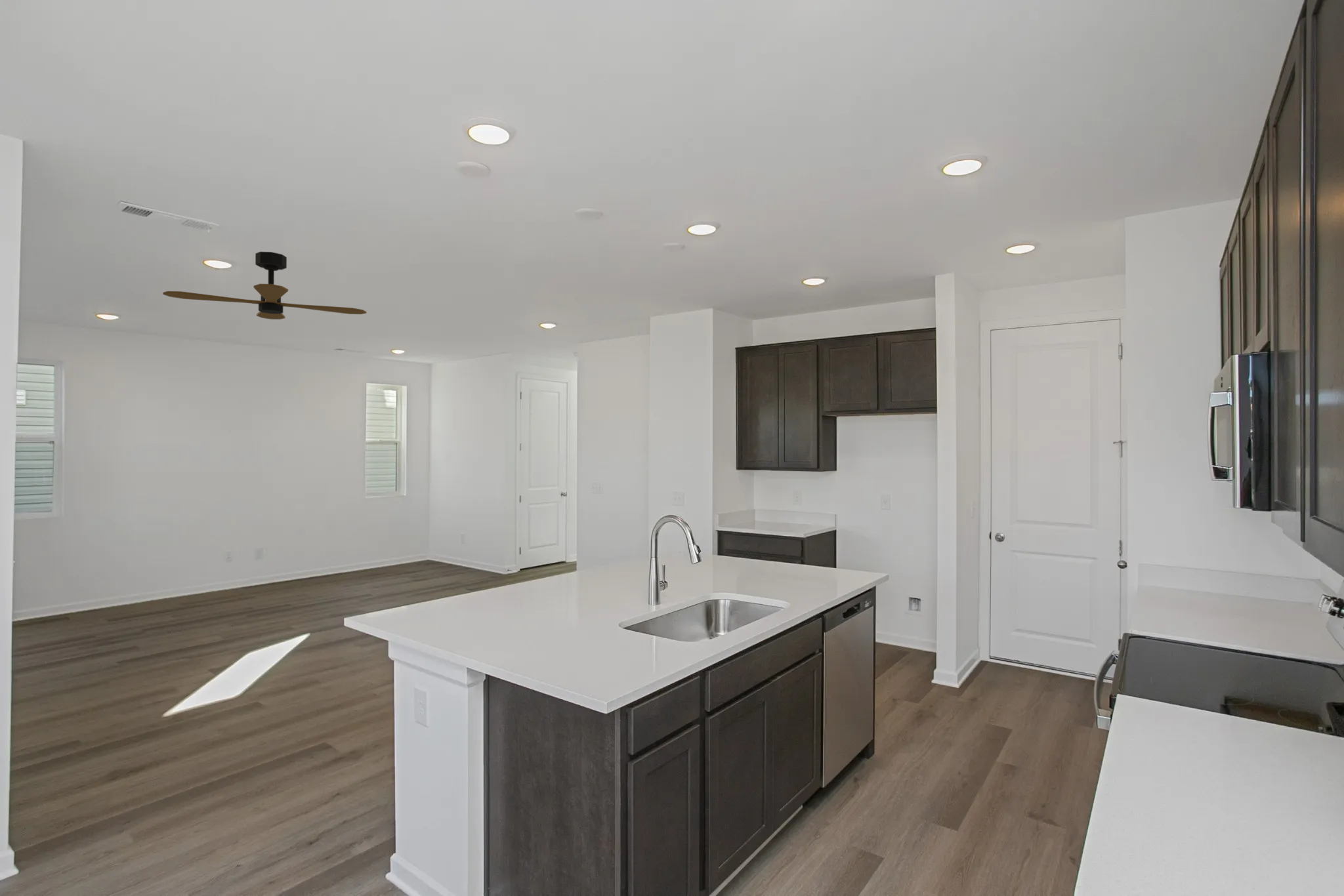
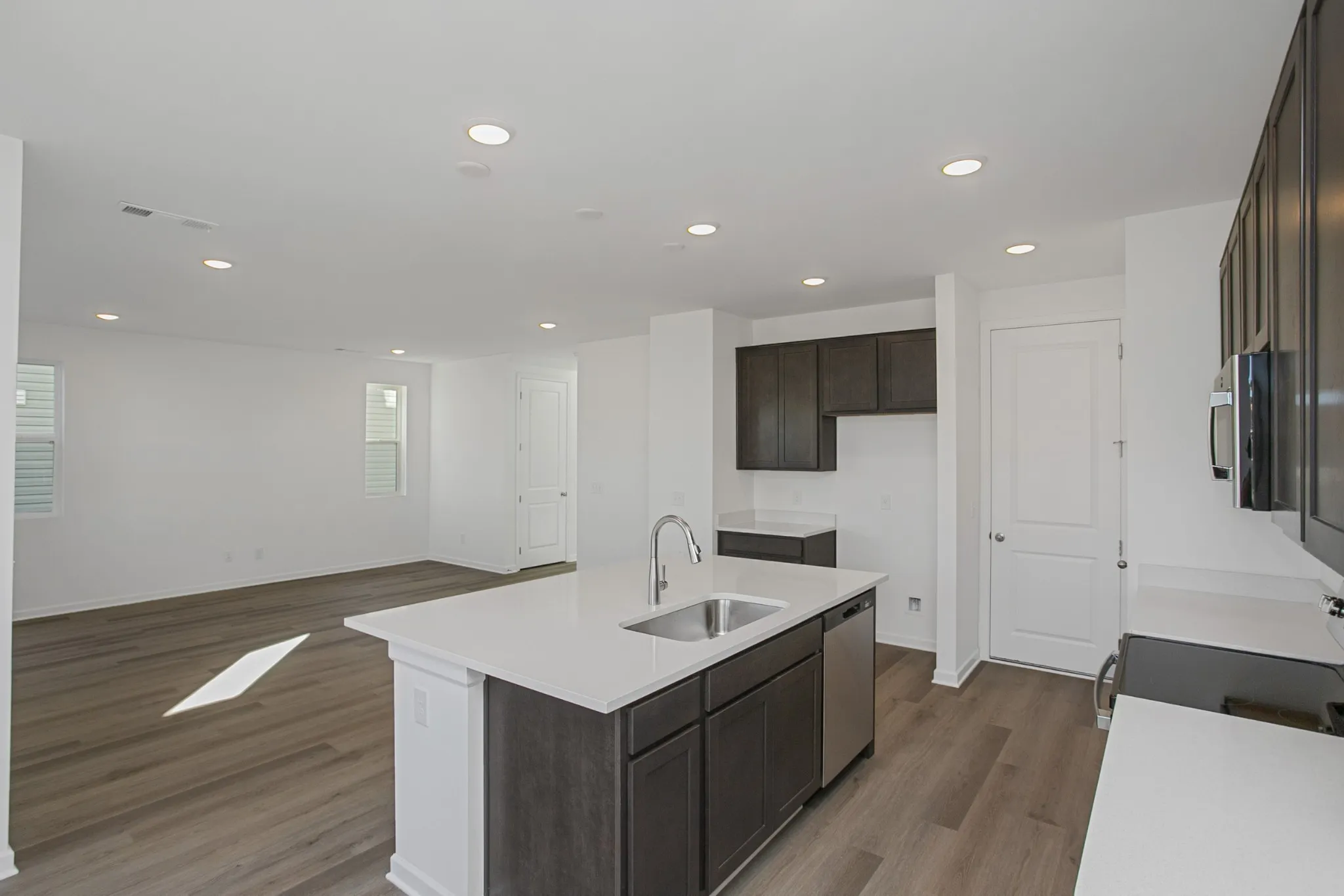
- ceiling fan [162,251,367,320]
